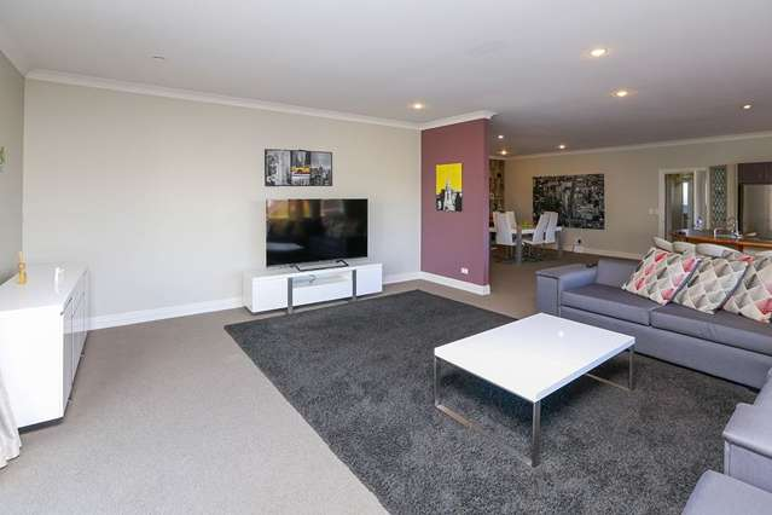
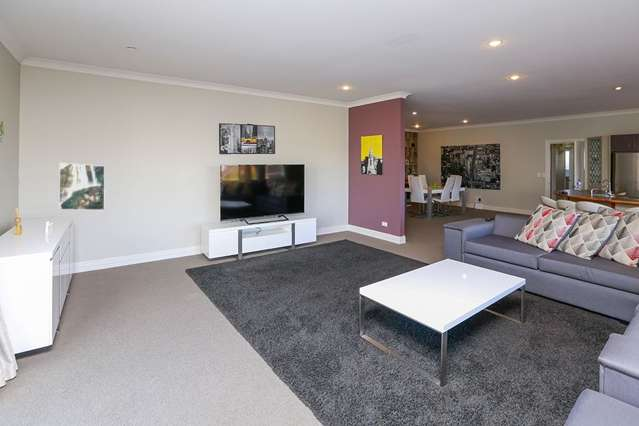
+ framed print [58,162,106,211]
